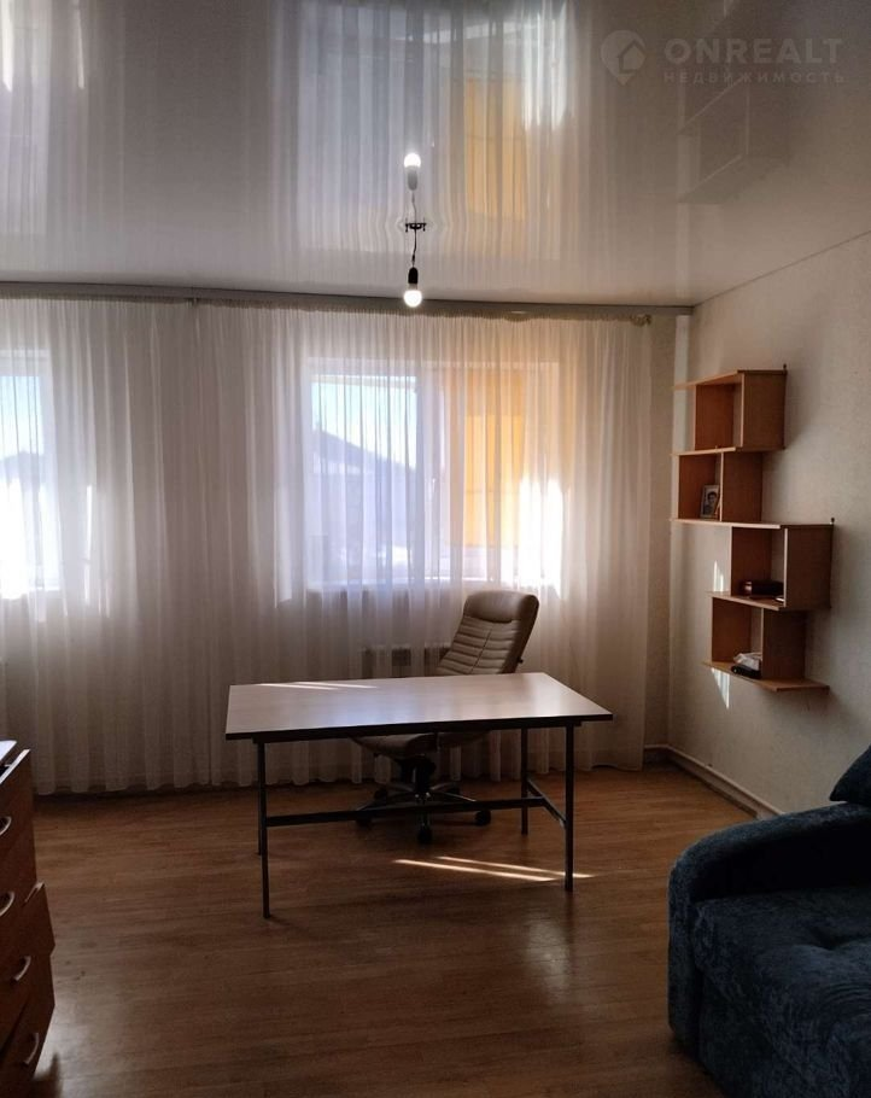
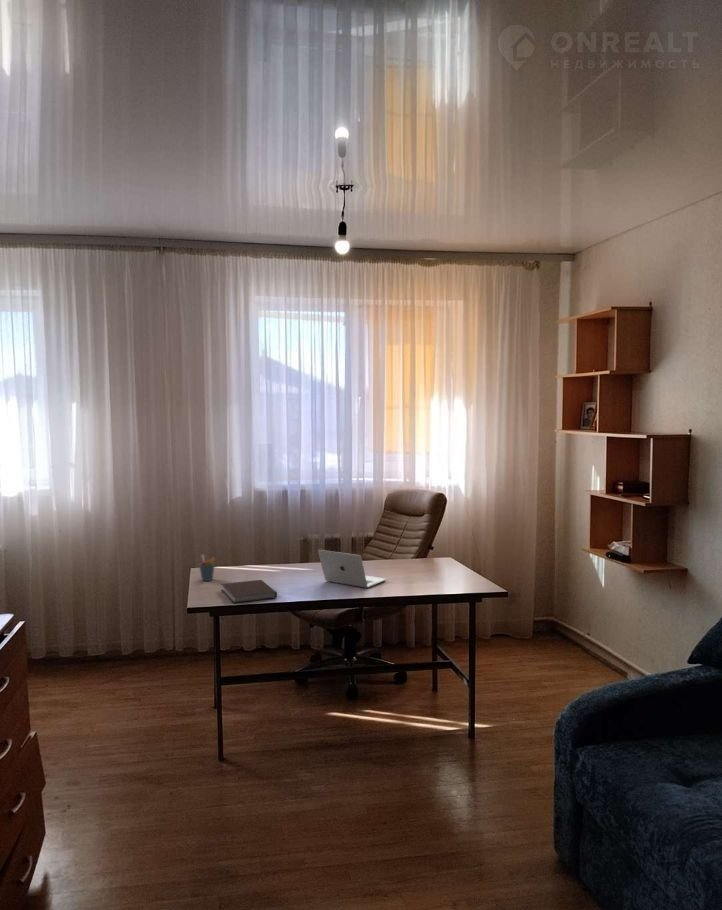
+ laptop [317,549,387,589]
+ pen holder [198,553,216,582]
+ notebook [220,579,278,604]
